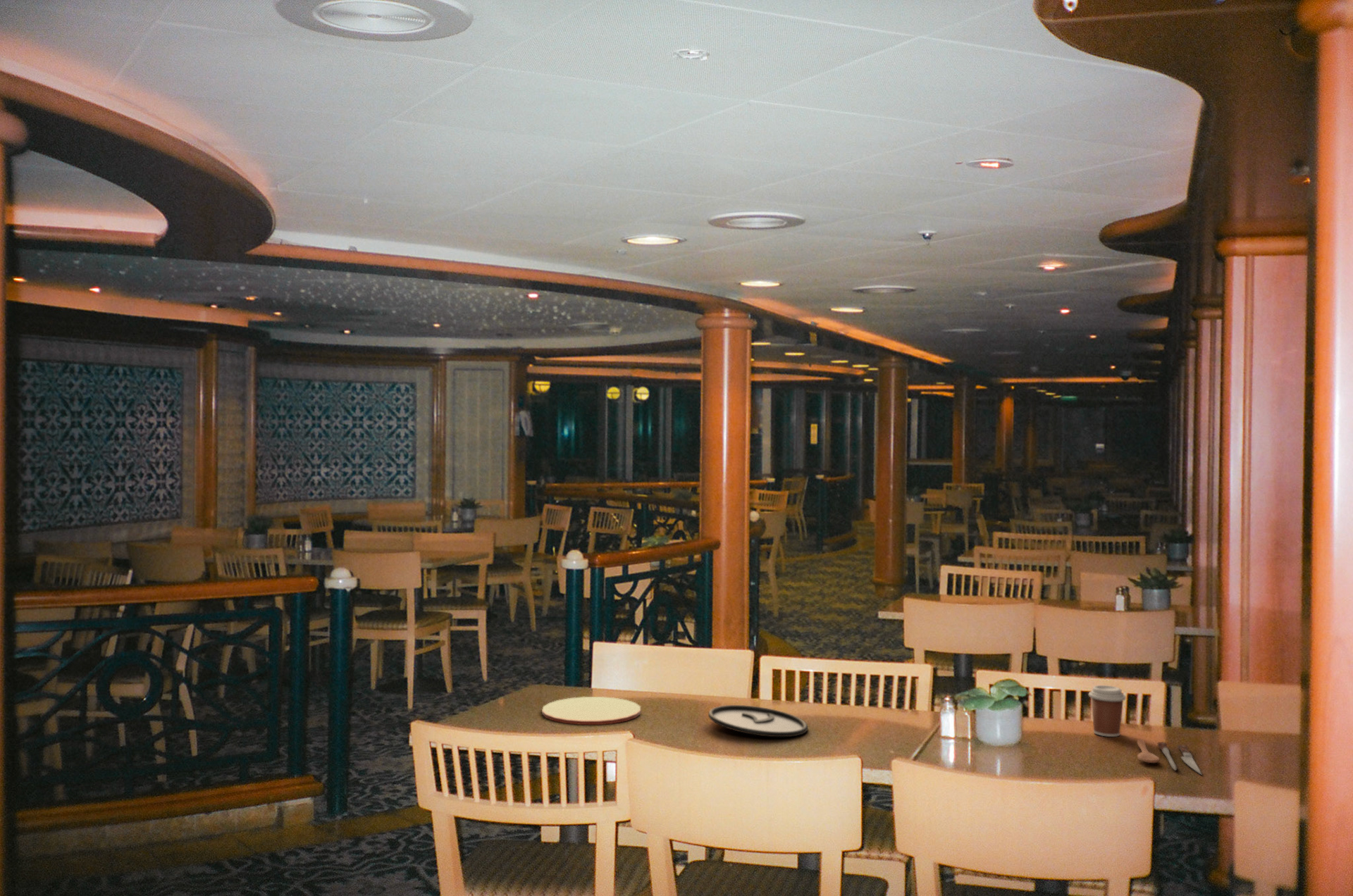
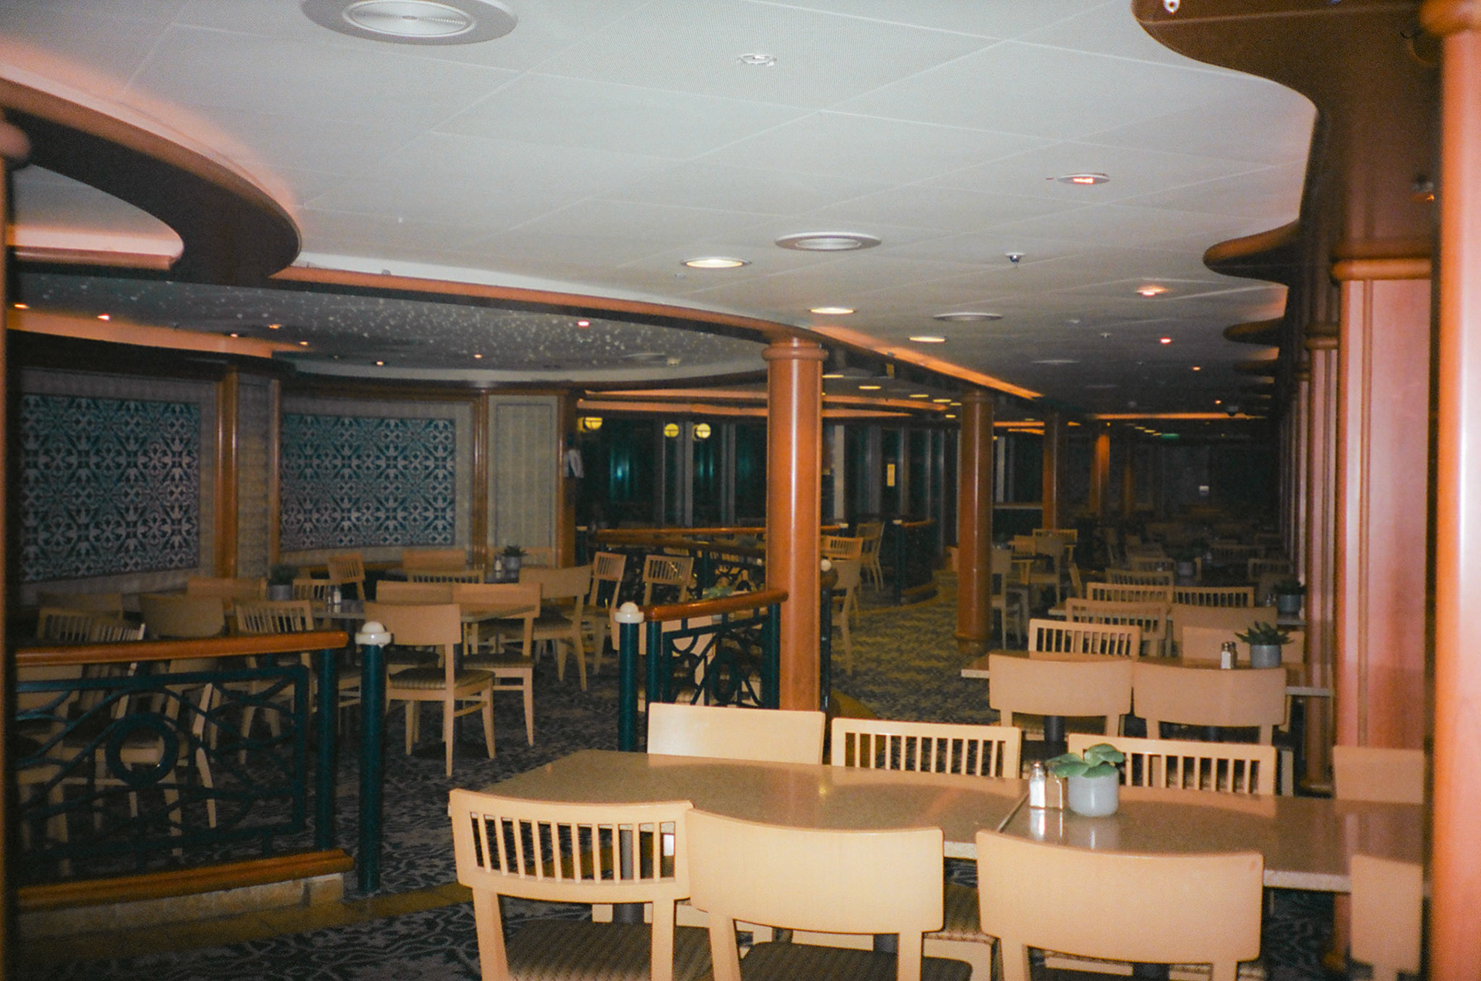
- plate [708,704,809,738]
- coffee cup [1088,685,1126,738]
- plate [541,696,641,726]
- spoon [1137,738,1202,775]
